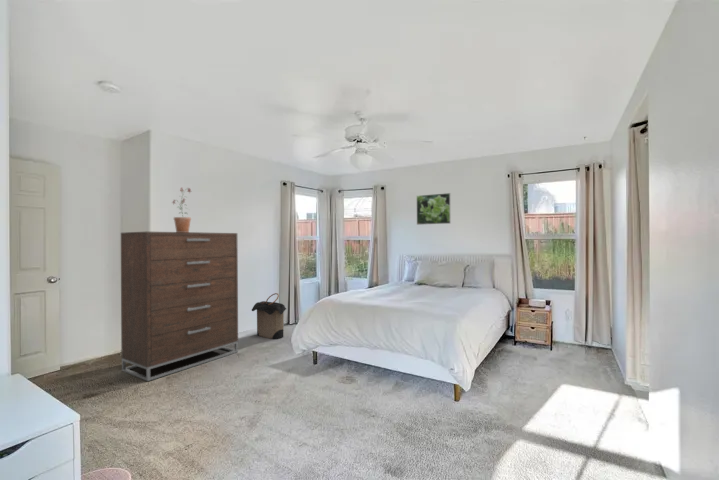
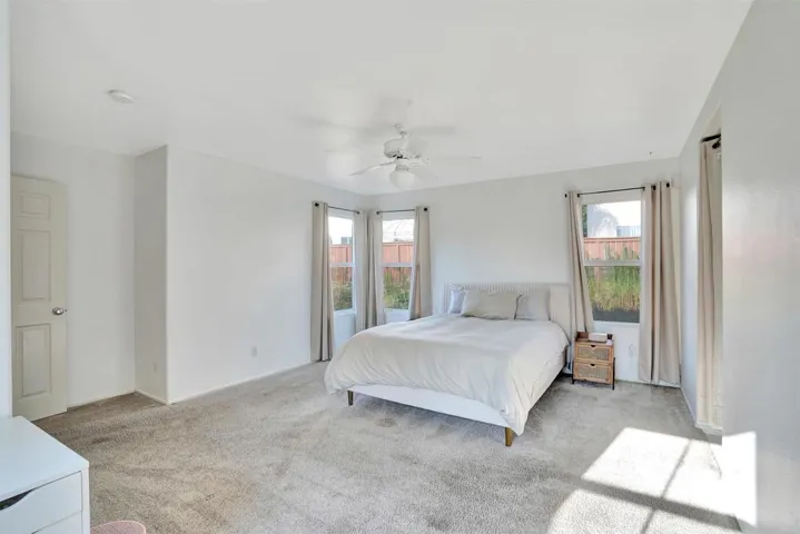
- laundry hamper [251,292,287,340]
- dresser [120,231,239,382]
- potted plant [171,187,192,232]
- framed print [415,192,452,226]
